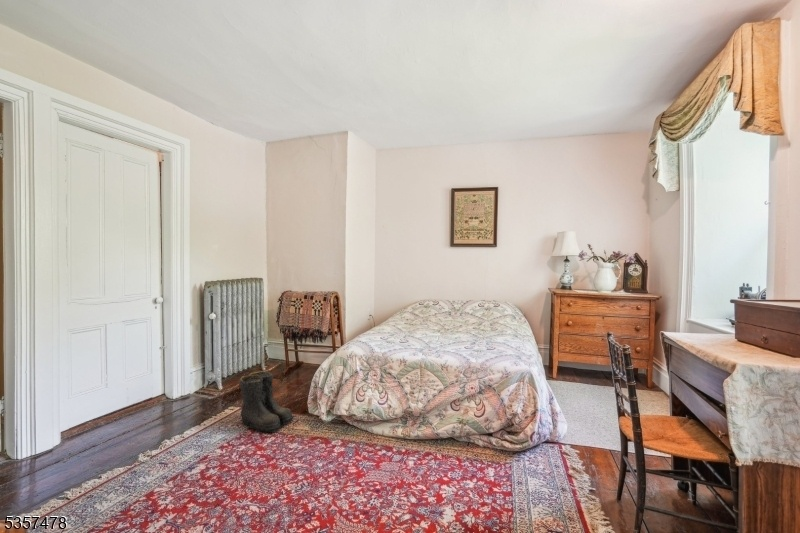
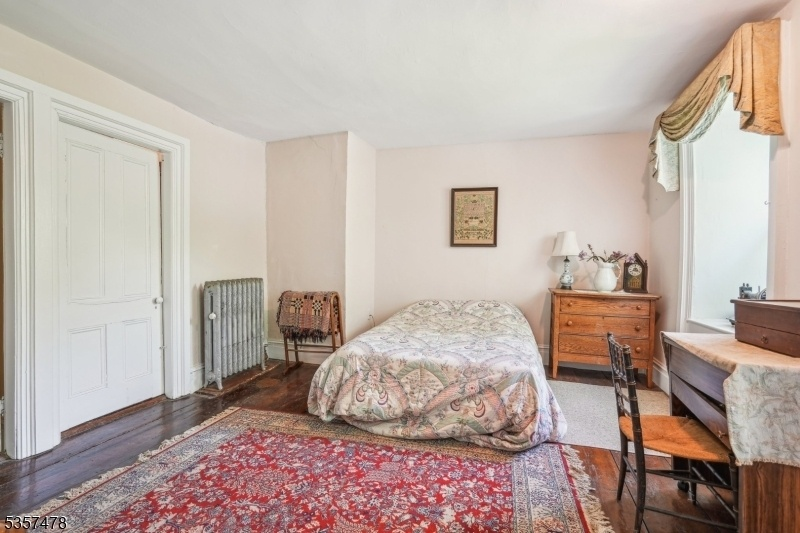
- boots [238,370,296,434]
